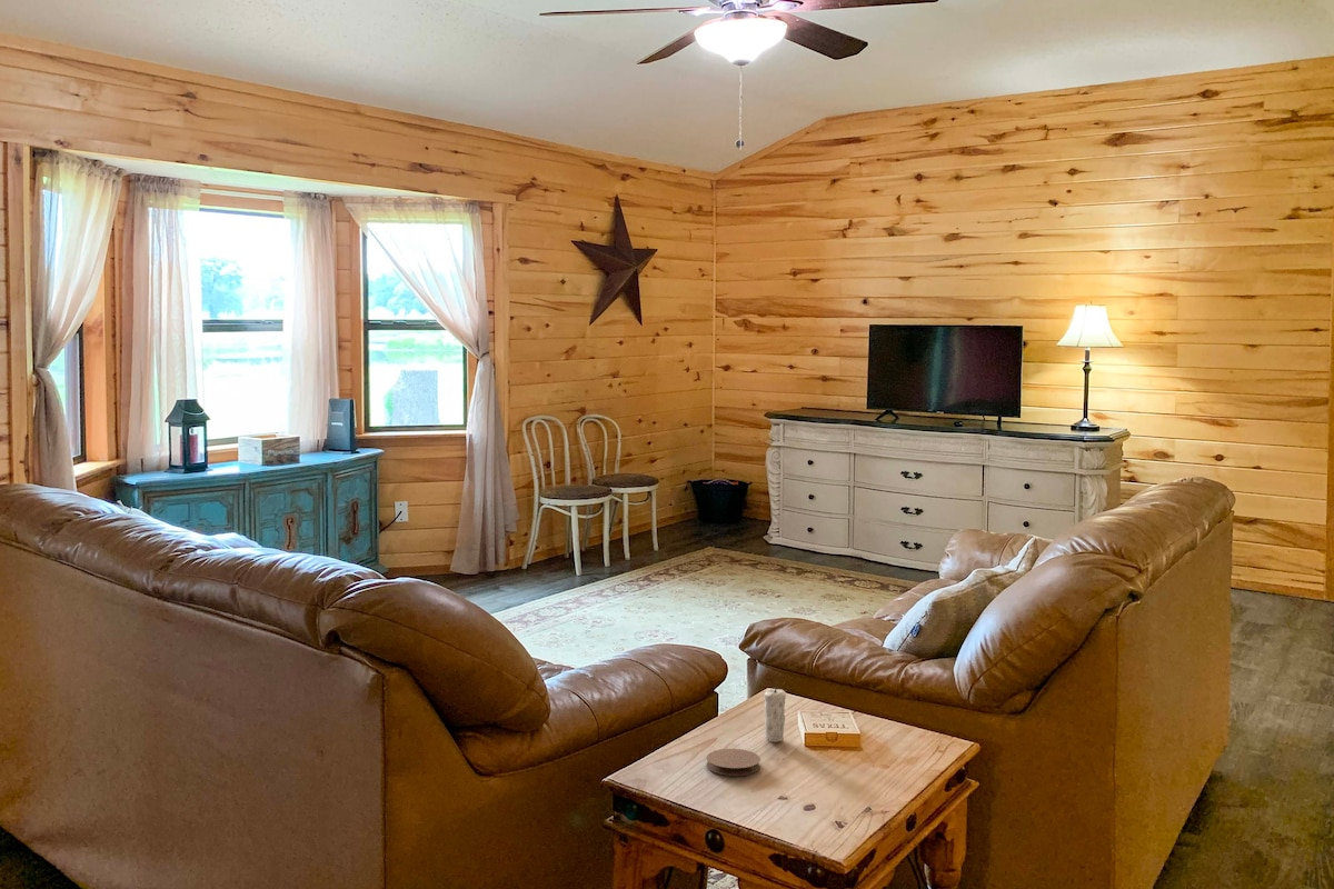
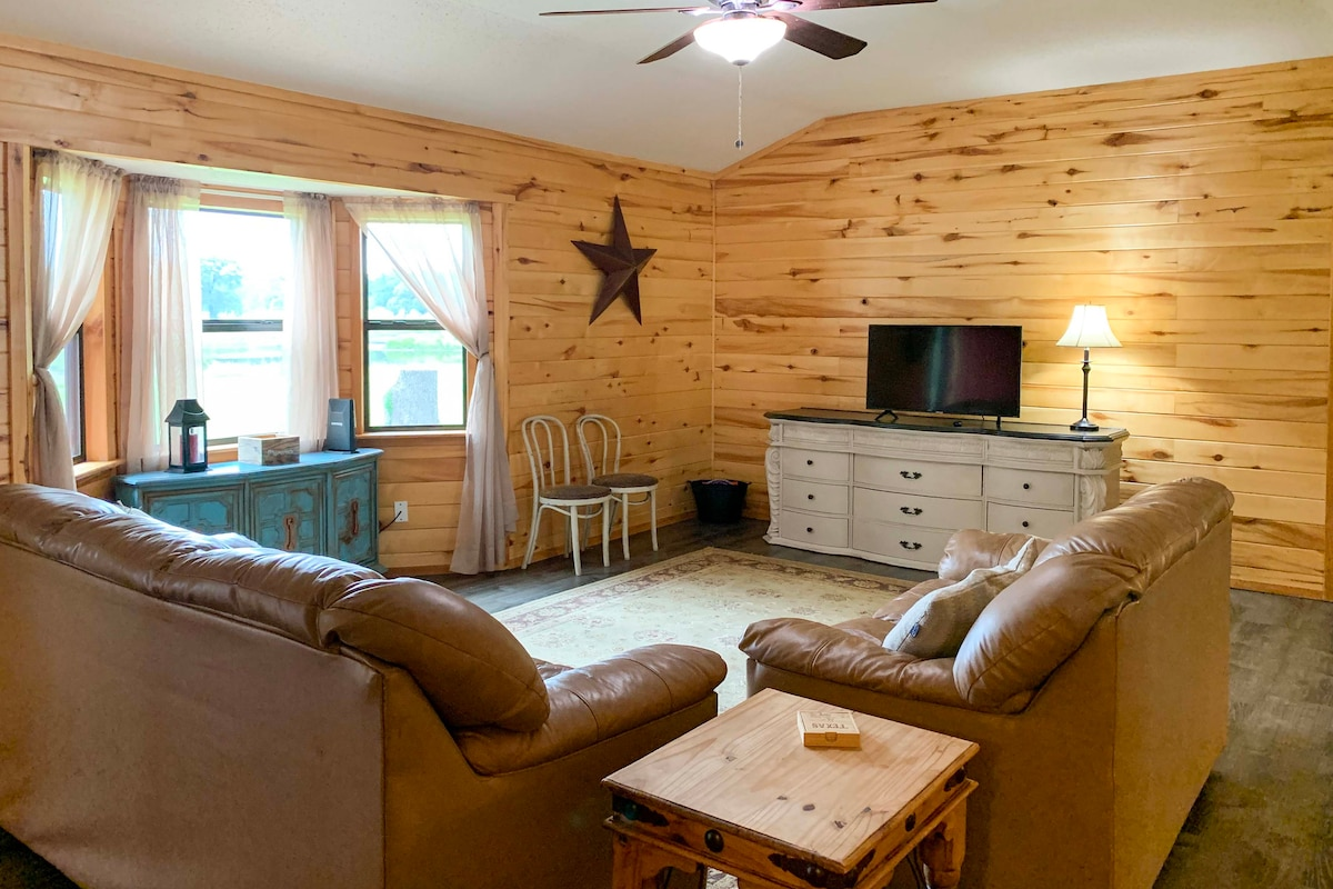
- candle [764,680,787,742]
- coaster [705,748,761,777]
